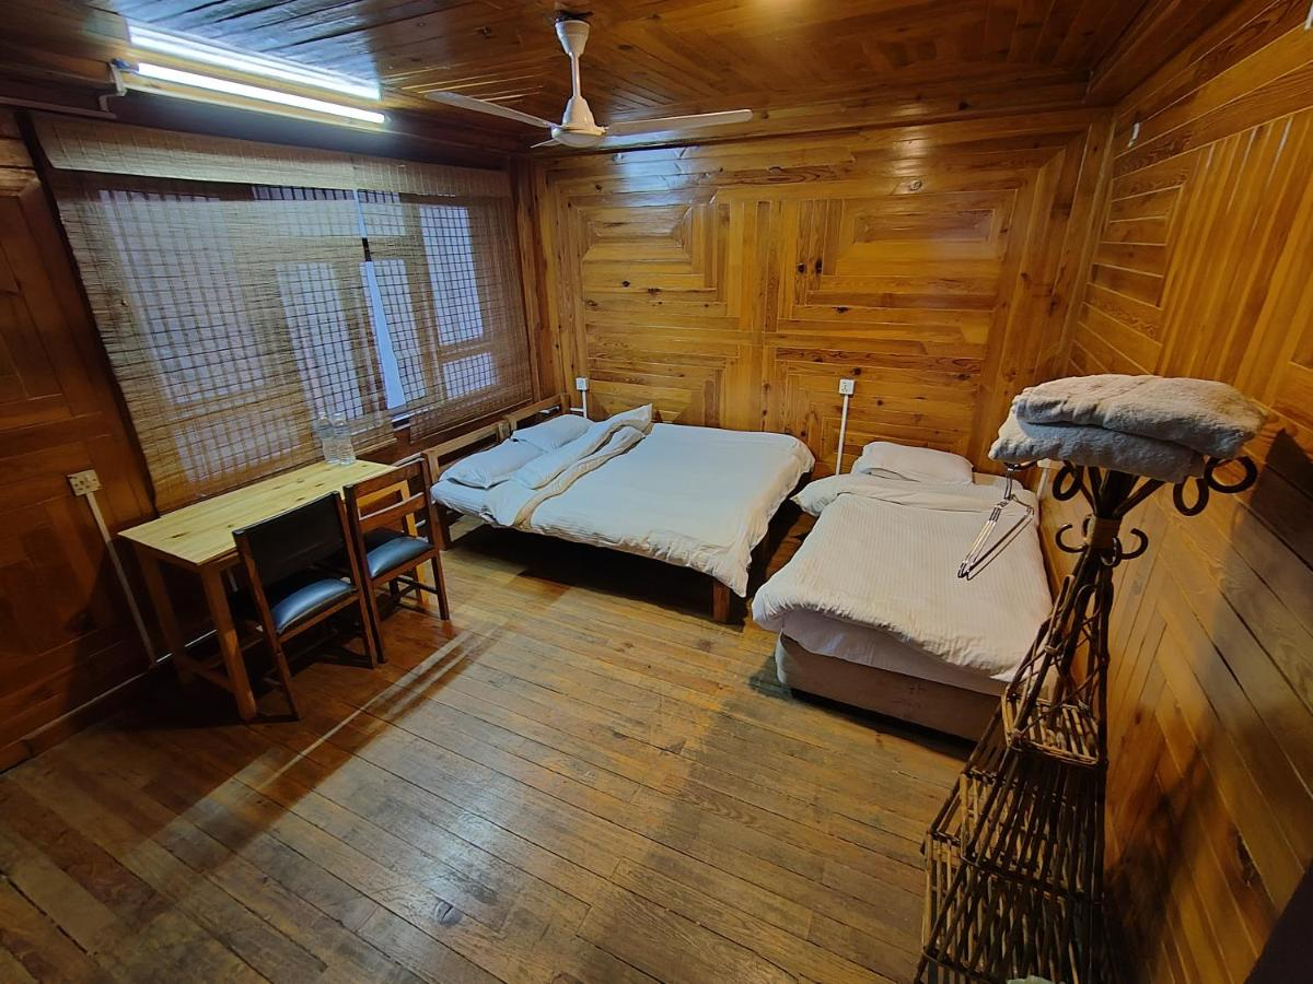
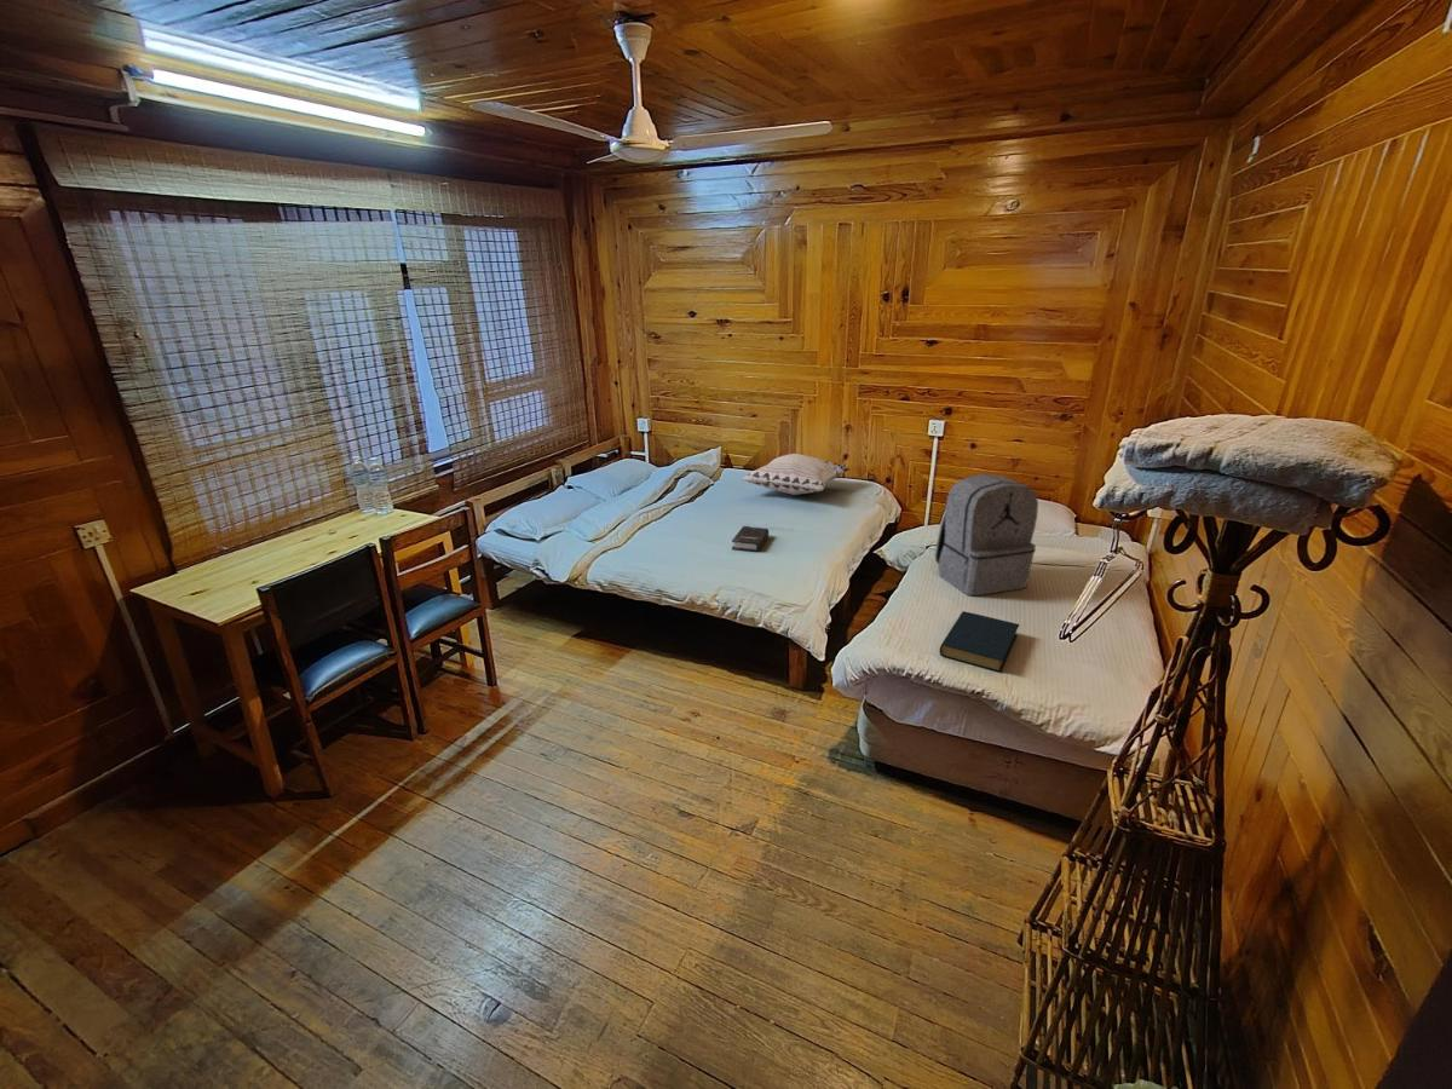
+ hardback book [939,610,1020,673]
+ decorative pillow [742,453,851,496]
+ backpack [934,473,1039,597]
+ hardback book [731,525,770,553]
